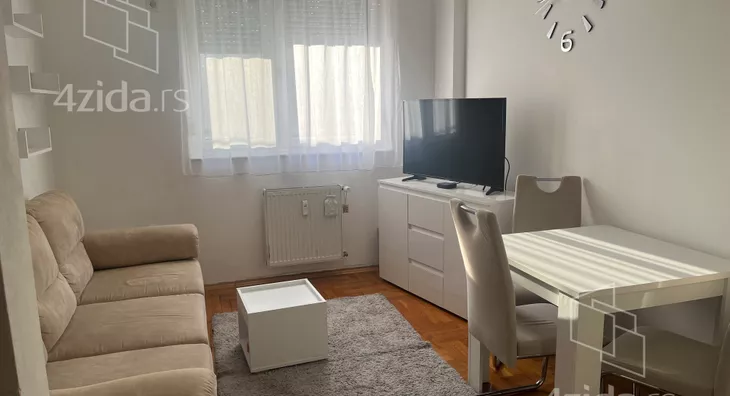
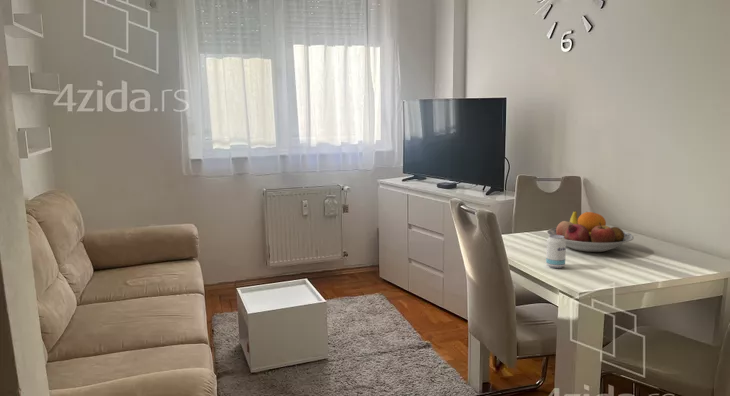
+ beverage can [545,235,567,269]
+ fruit bowl [546,210,635,253]
